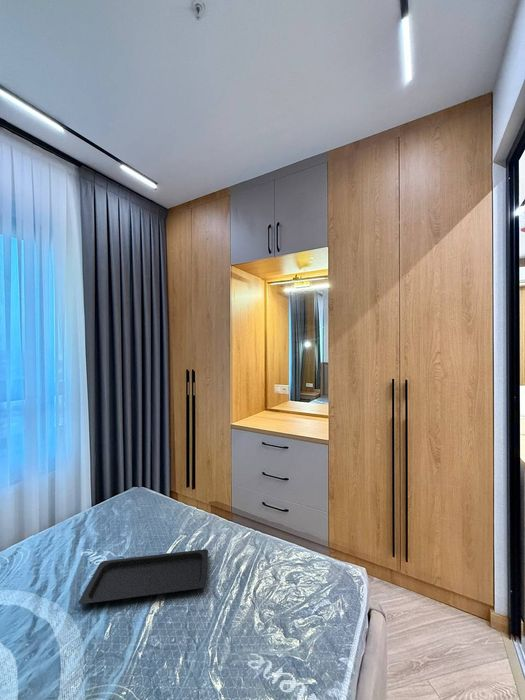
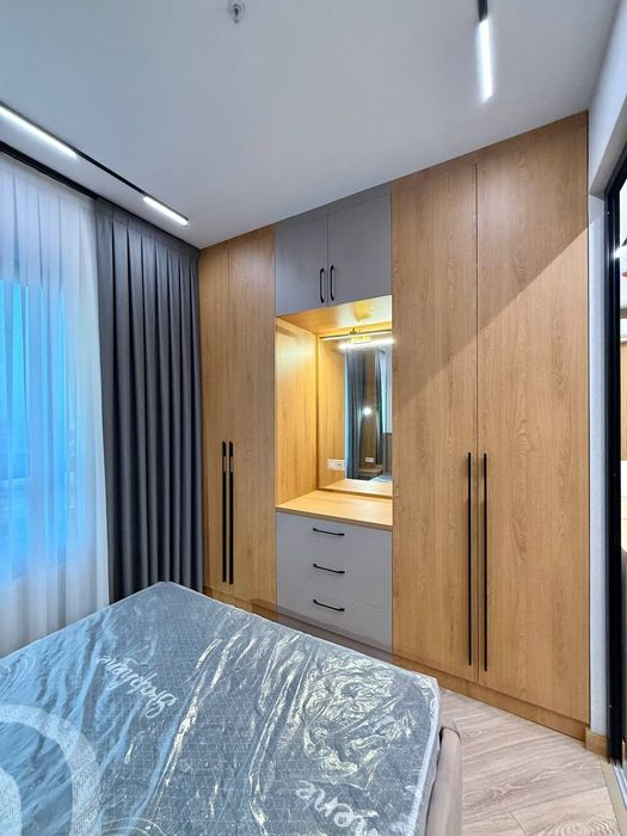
- serving tray [78,548,209,605]
